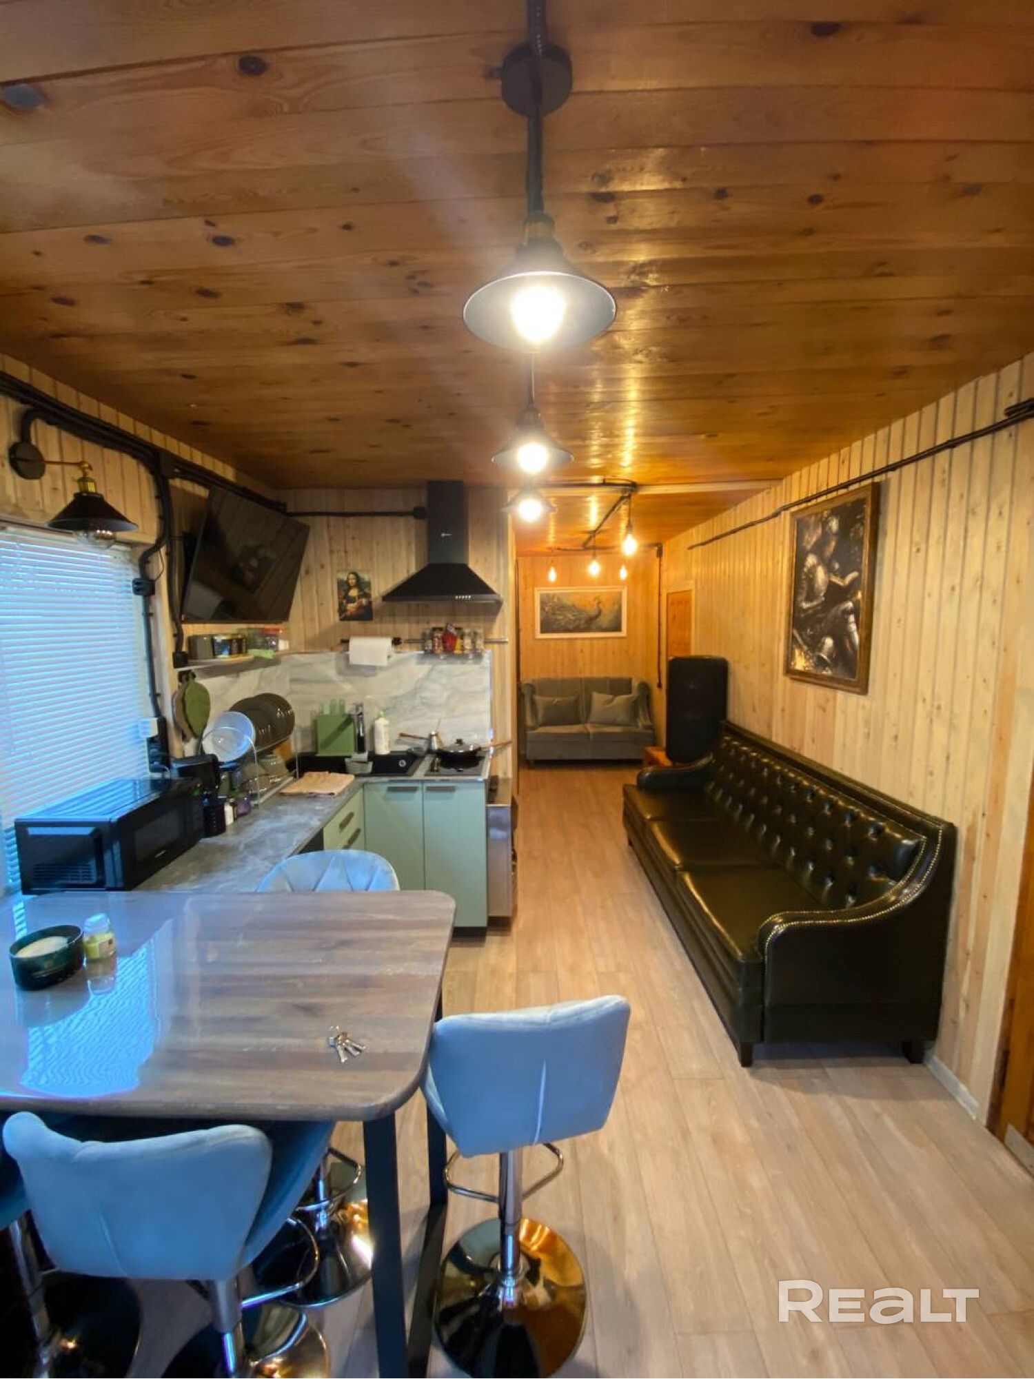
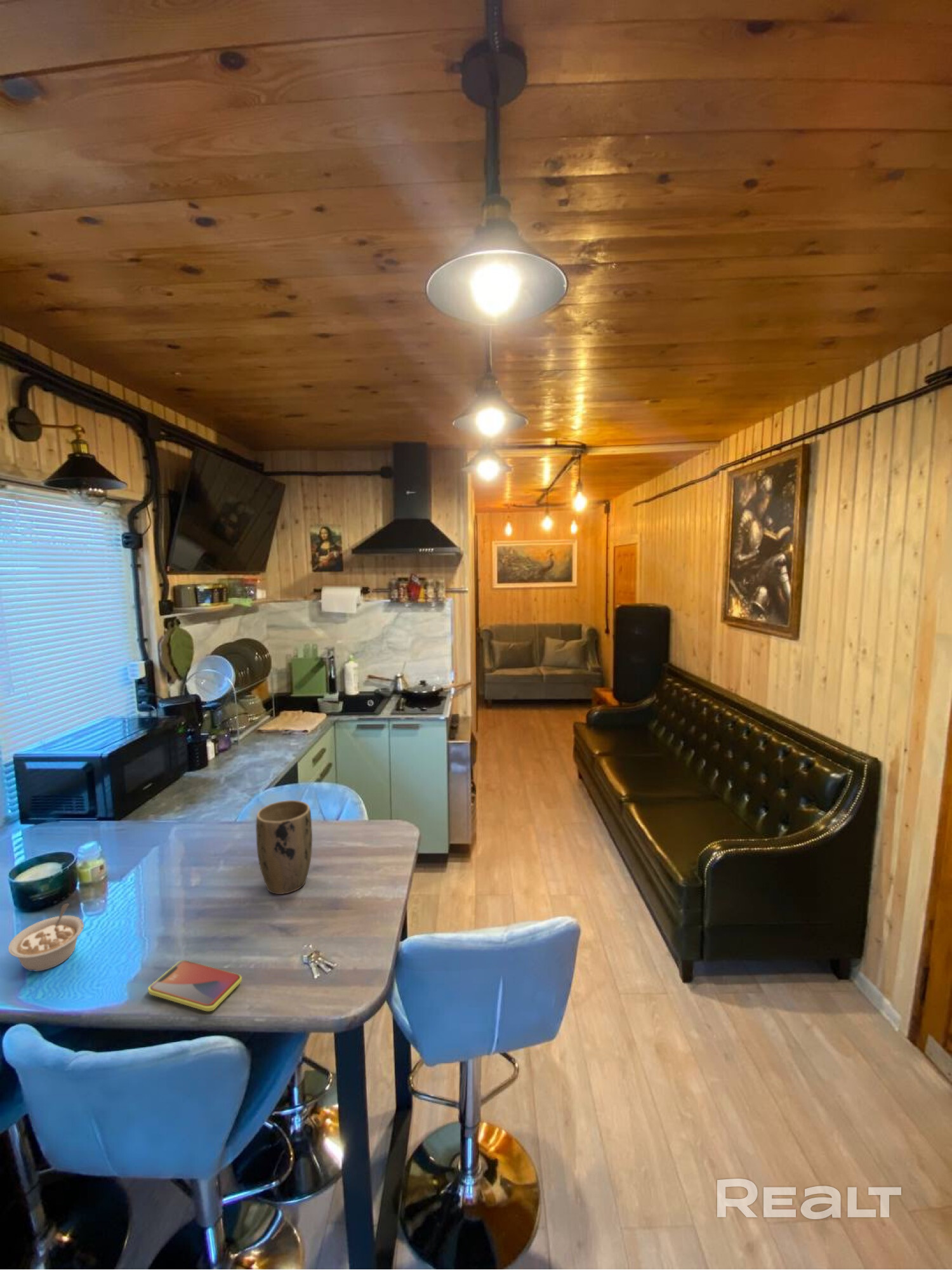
+ legume [8,903,84,972]
+ smartphone [147,960,242,1012]
+ plant pot [255,800,313,895]
